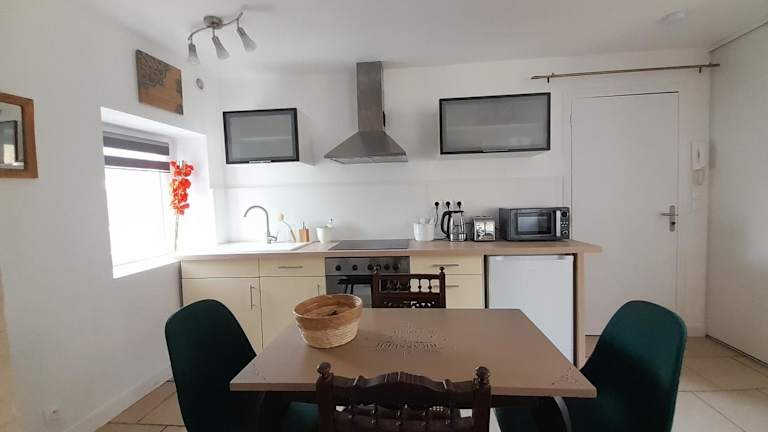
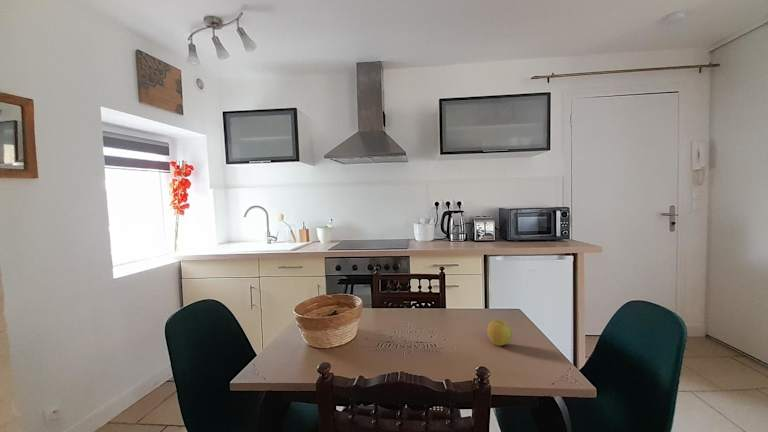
+ apple [486,319,513,347]
